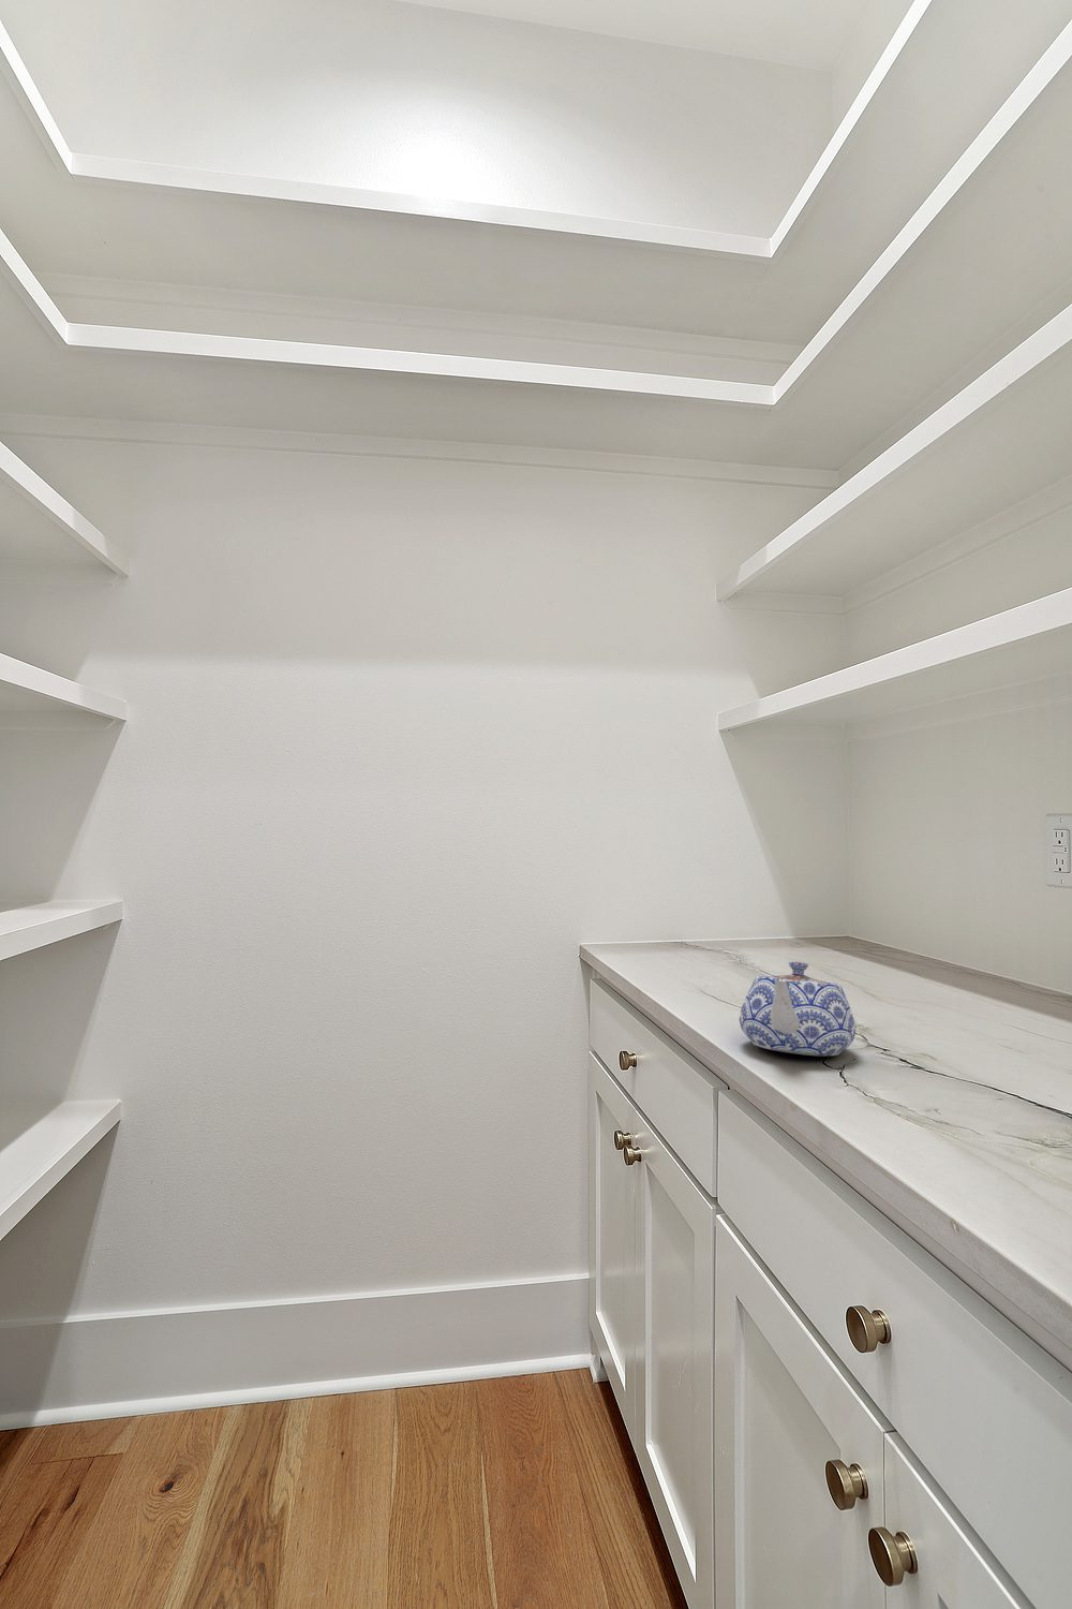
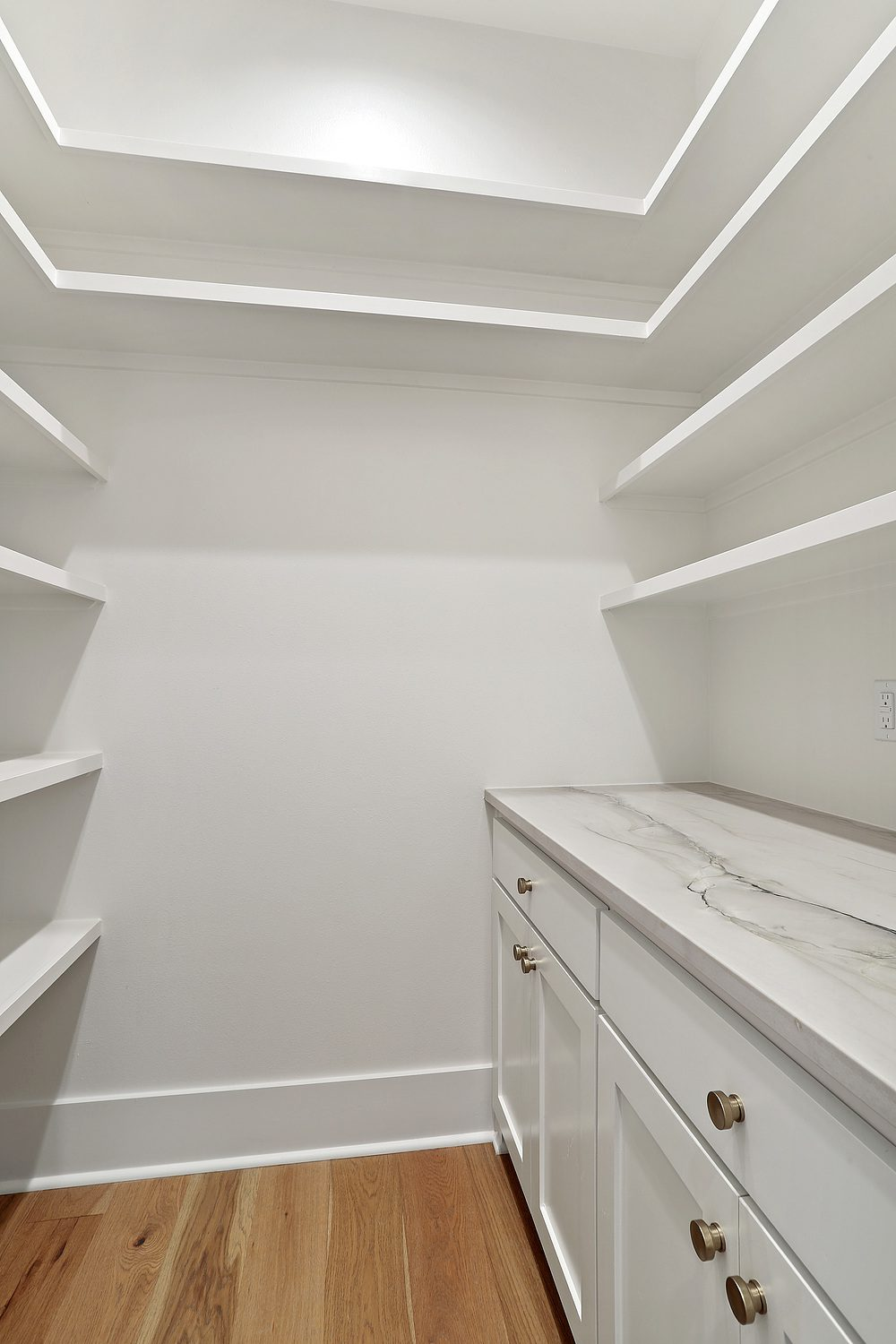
- teapot [738,961,857,1057]
